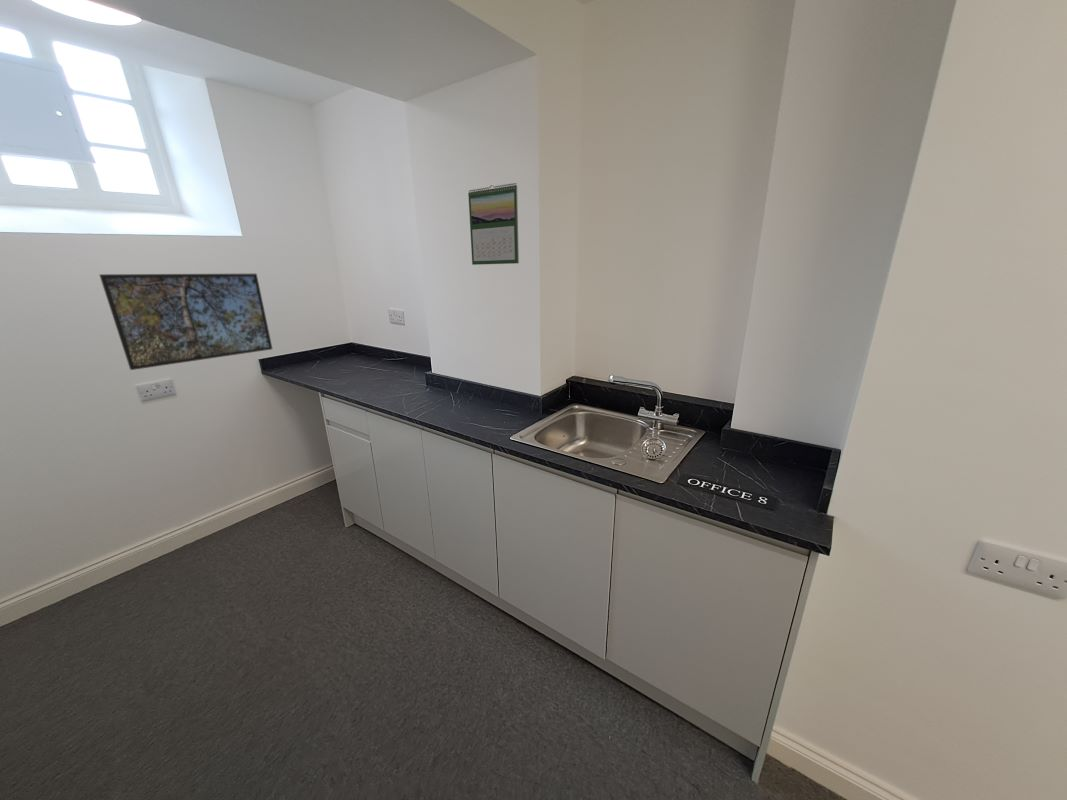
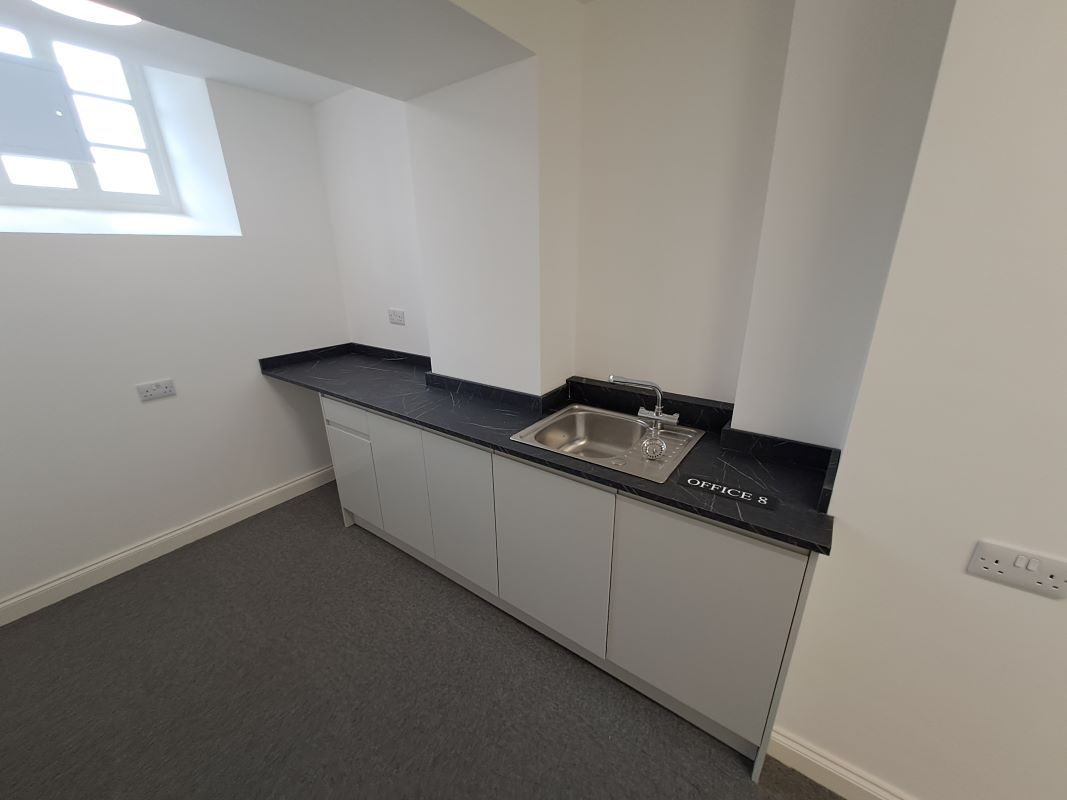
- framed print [99,273,273,371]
- calendar [467,182,520,266]
